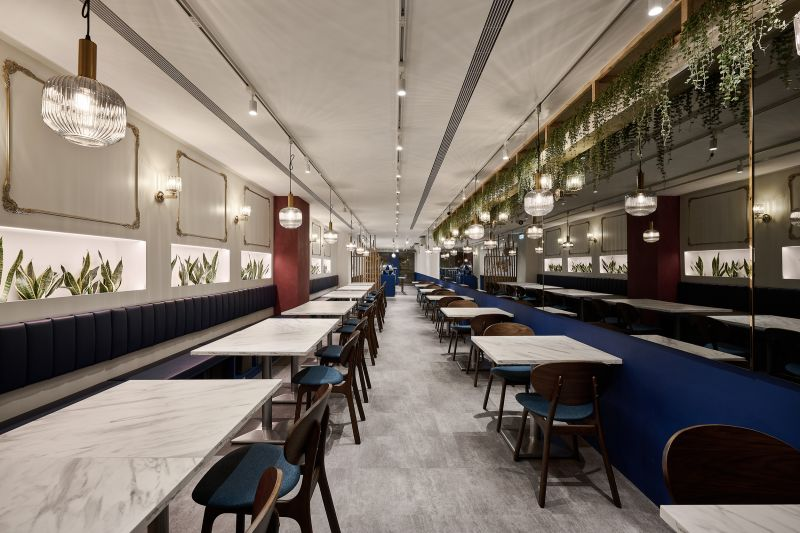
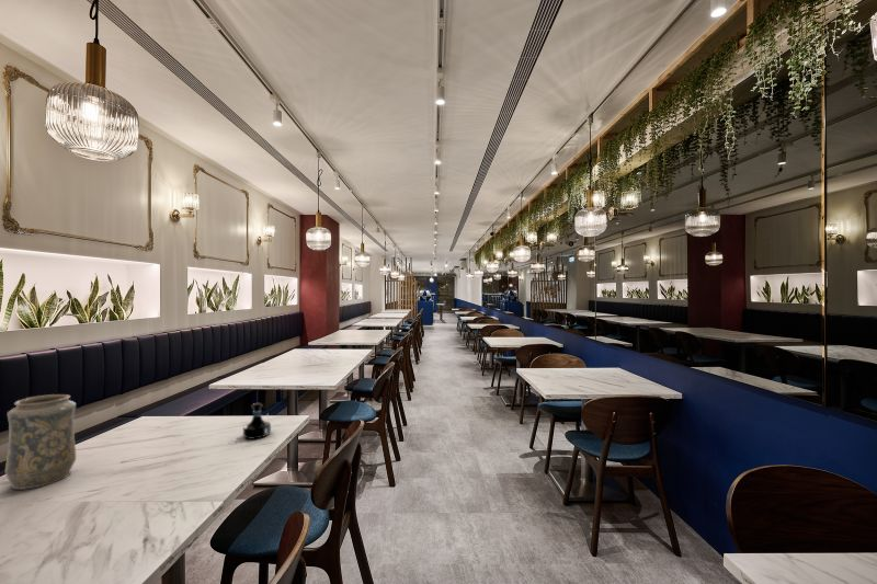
+ tequila bottle [242,402,272,440]
+ decorative vase [4,393,77,491]
